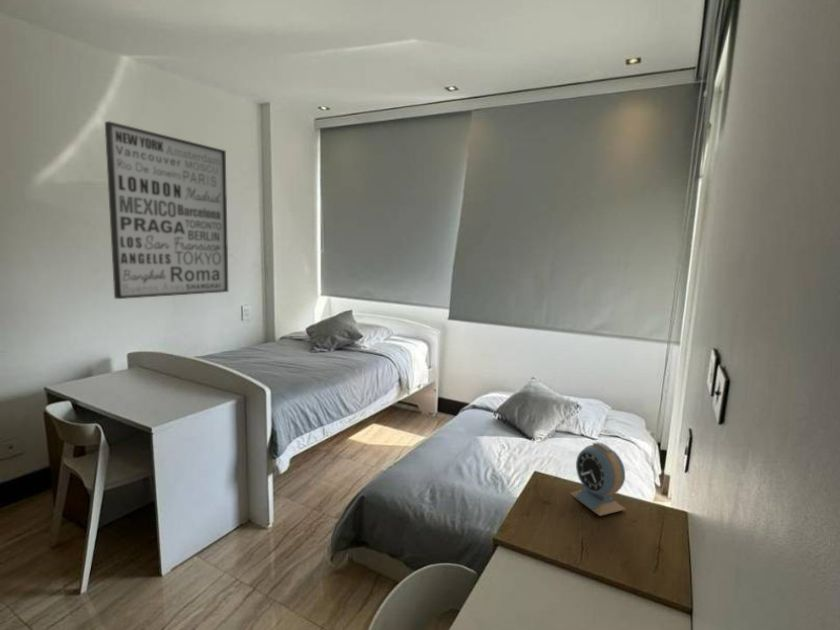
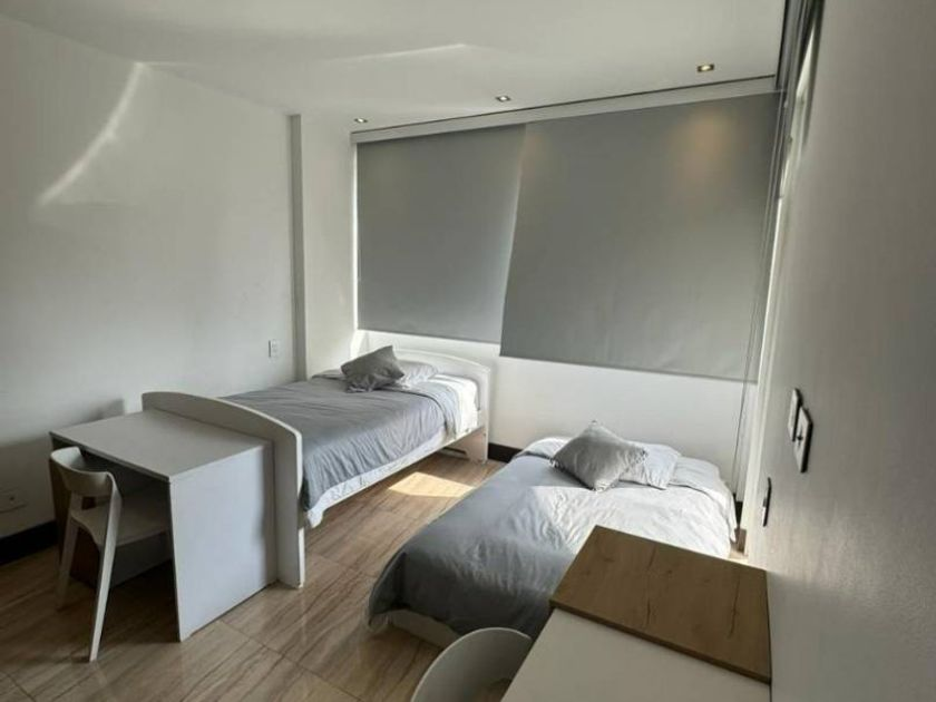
- wall art [104,120,229,300]
- alarm clock [569,441,627,517]
